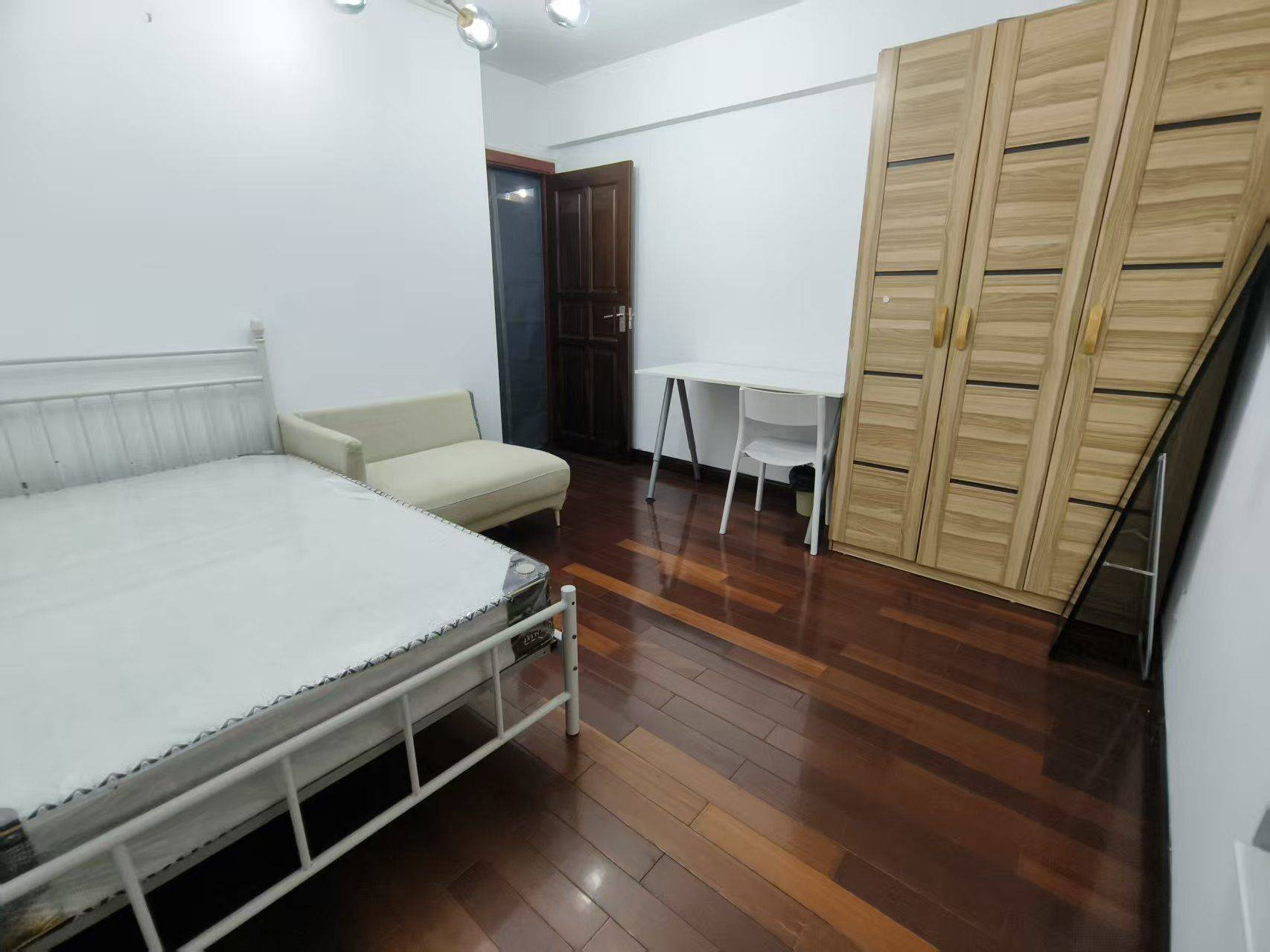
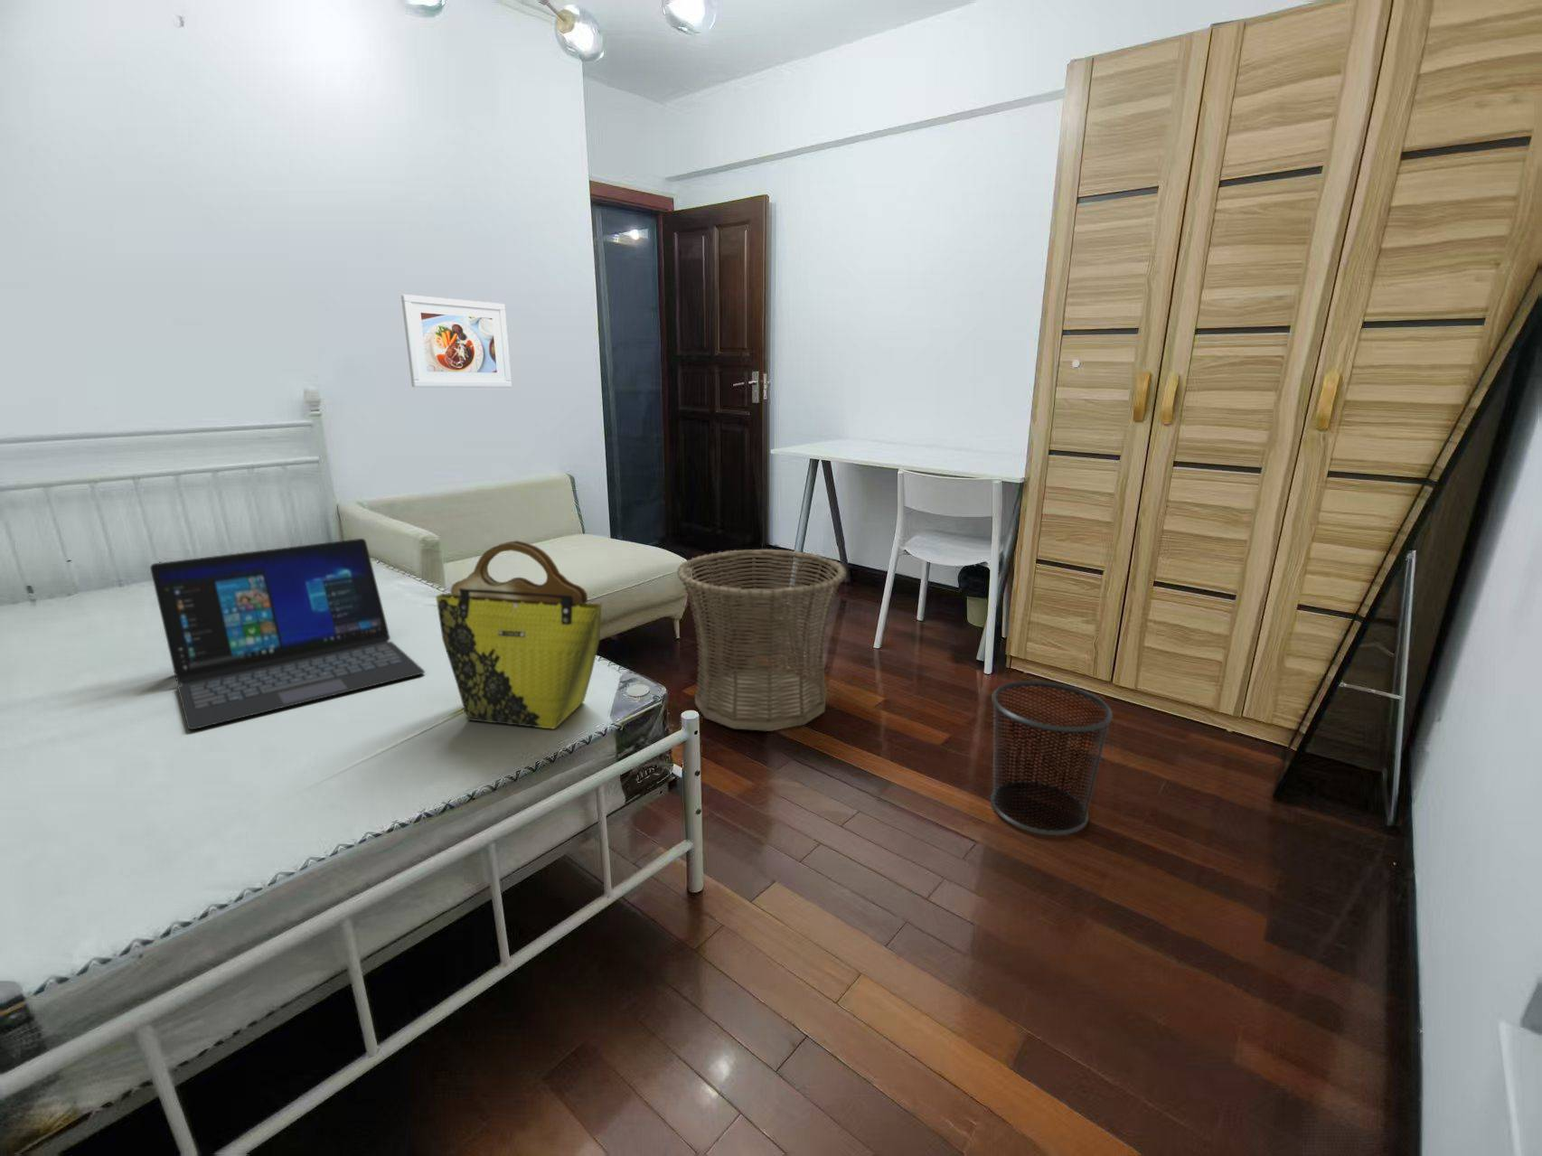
+ basket [676,548,847,732]
+ waste bin [990,680,1113,837]
+ laptop [149,538,426,730]
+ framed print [401,294,512,389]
+ tote bag [435,539,602,730]
